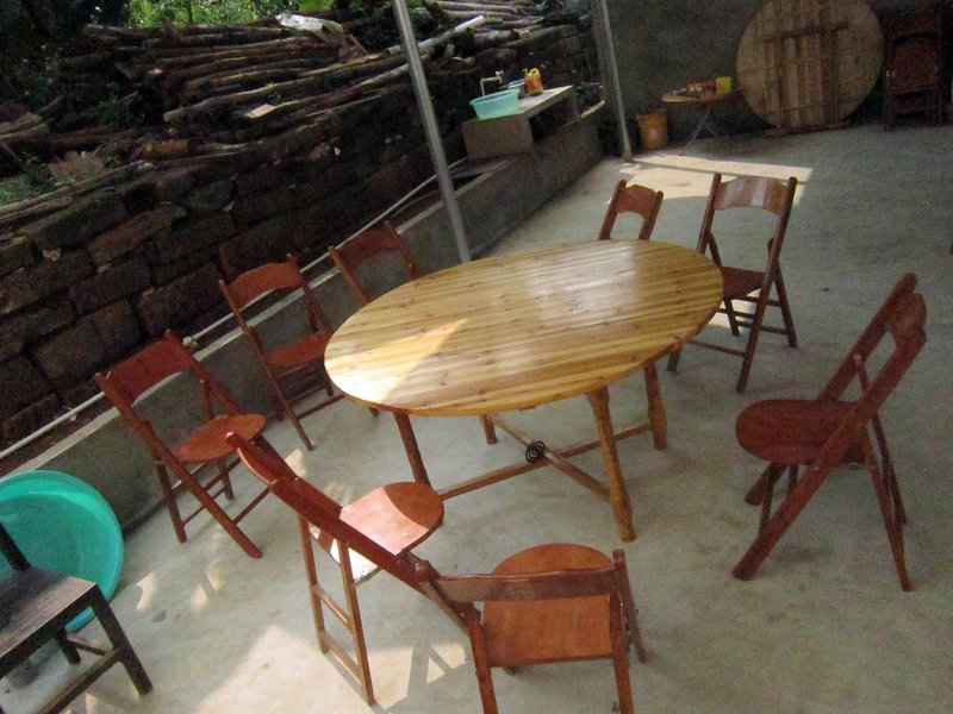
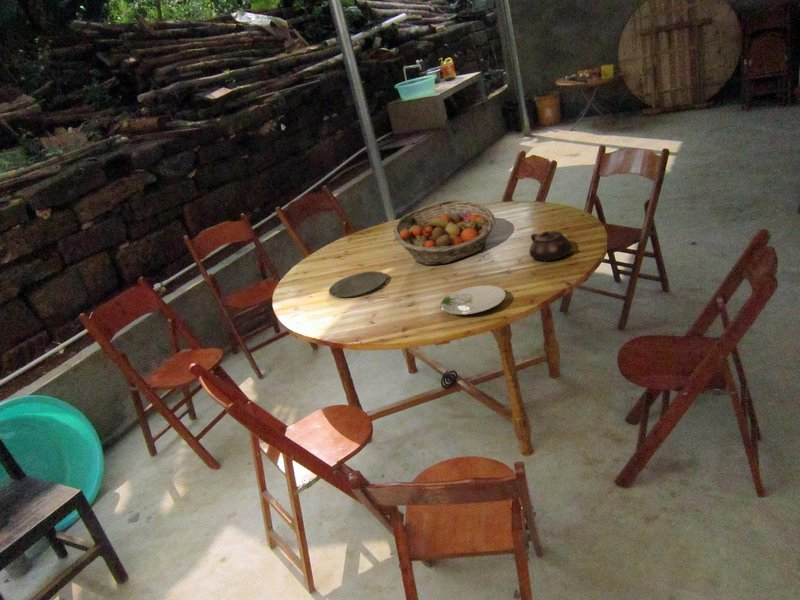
+ teapot [528,230,573,262]
+ plate [328,270,388,298]
+ plate [440,284,507,316]
+ fruit basket [392,199,497,266]
